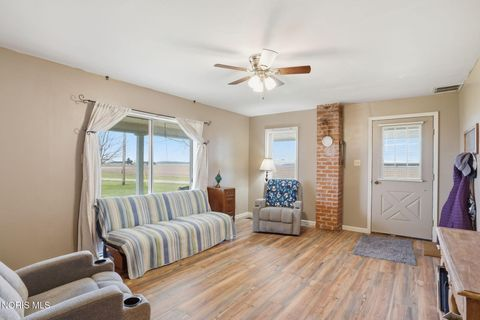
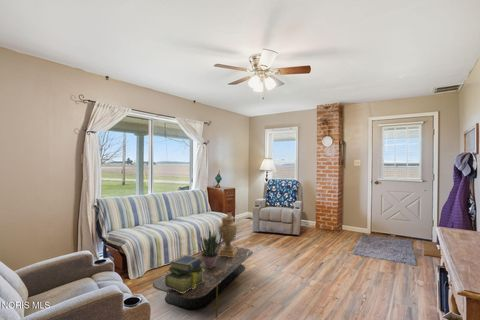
+ coffee table [152,244,254,318]
+ decorative urn [217,212,238,257]
+ stack of books [165,254,204,293]
+ potted plant [197,229,222,268]
